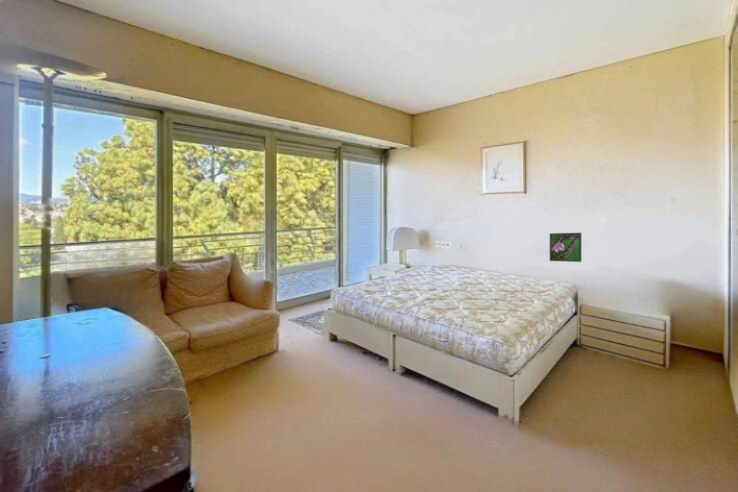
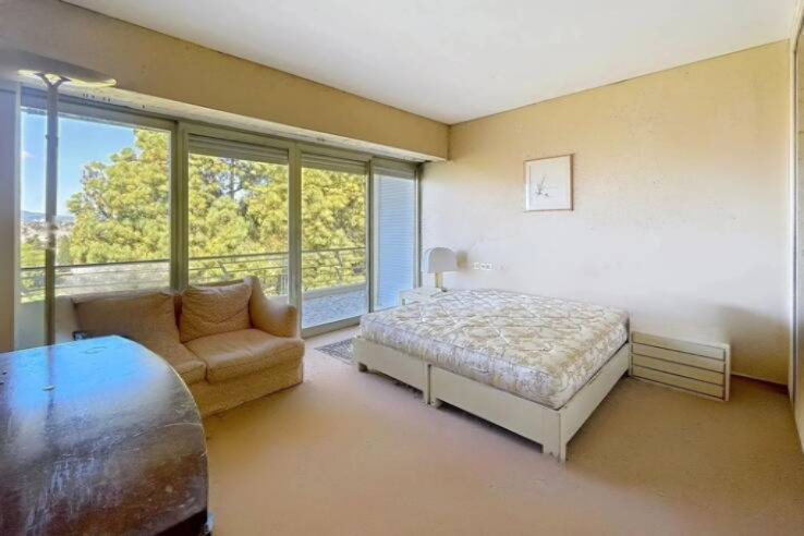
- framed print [549,232,582,263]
